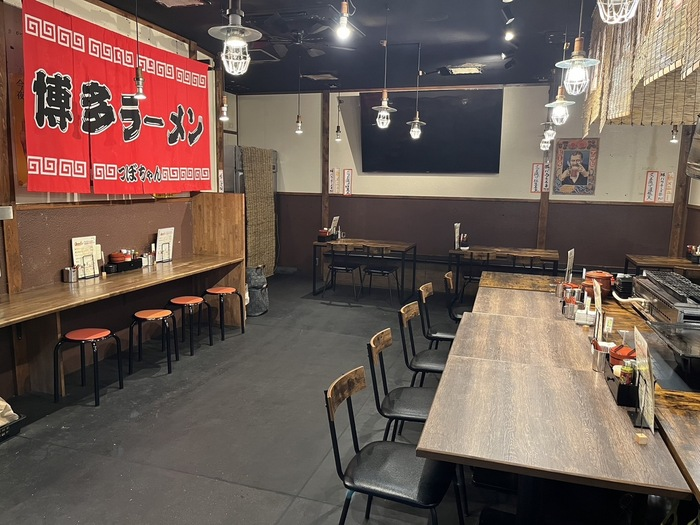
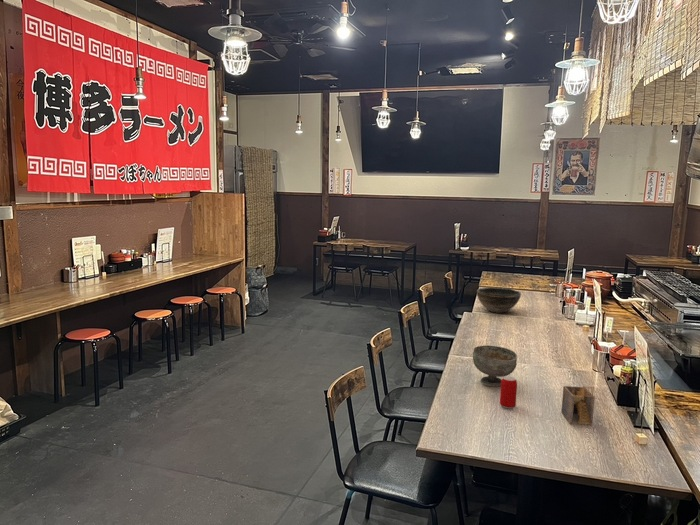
+ napkin holder [561,385,596,426]
+ bowl [476,286,522,314]
+ beverage can [499,375,518,410]
+ bowl [472,344,518,388]
